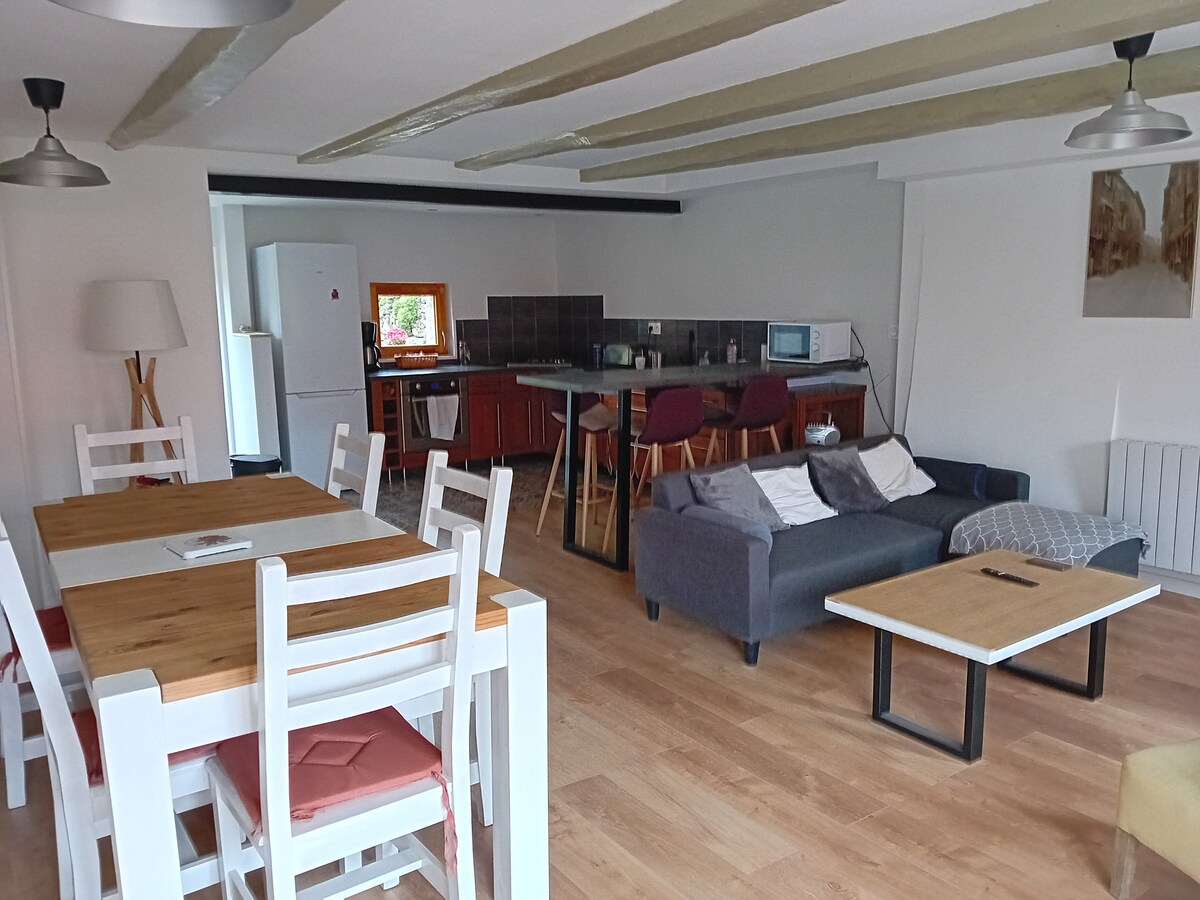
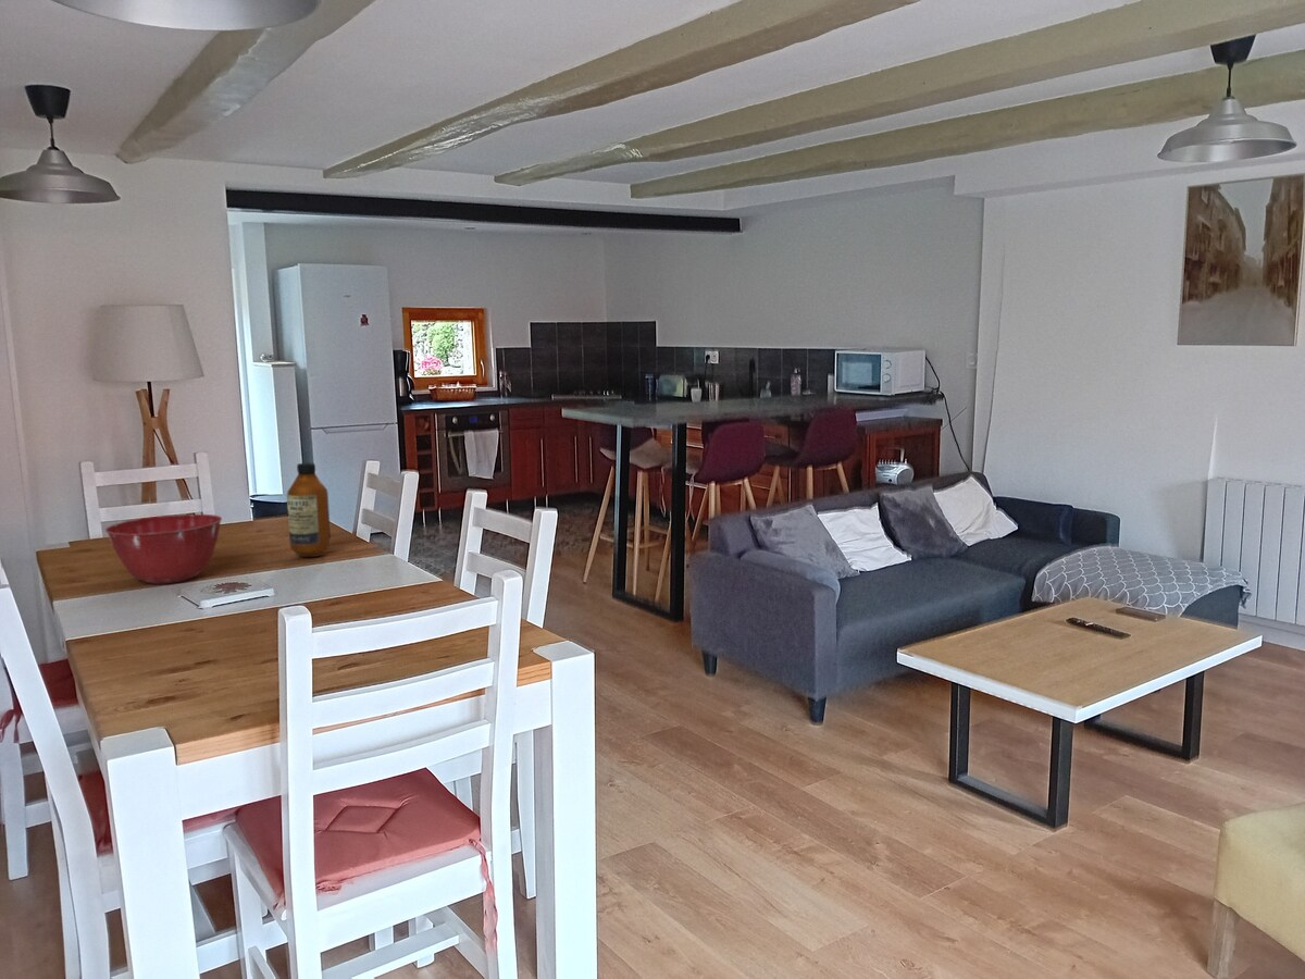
+ mixing bowl [104,513,223,585]
+ bottle [286,461,332,558]
